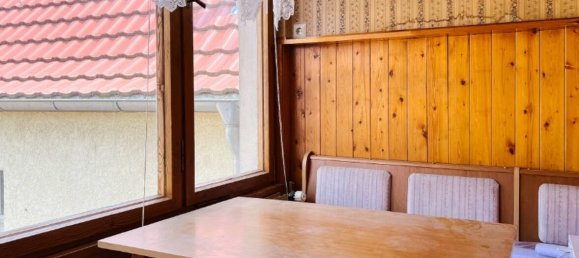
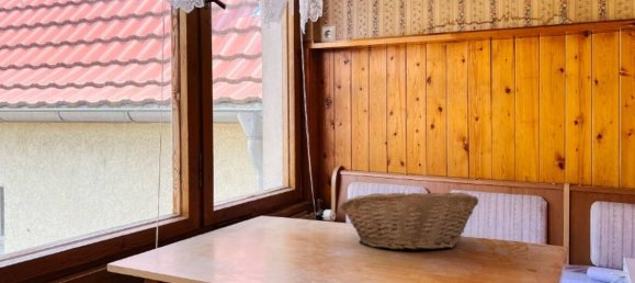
+ fruit basket [339,191,479,251]
